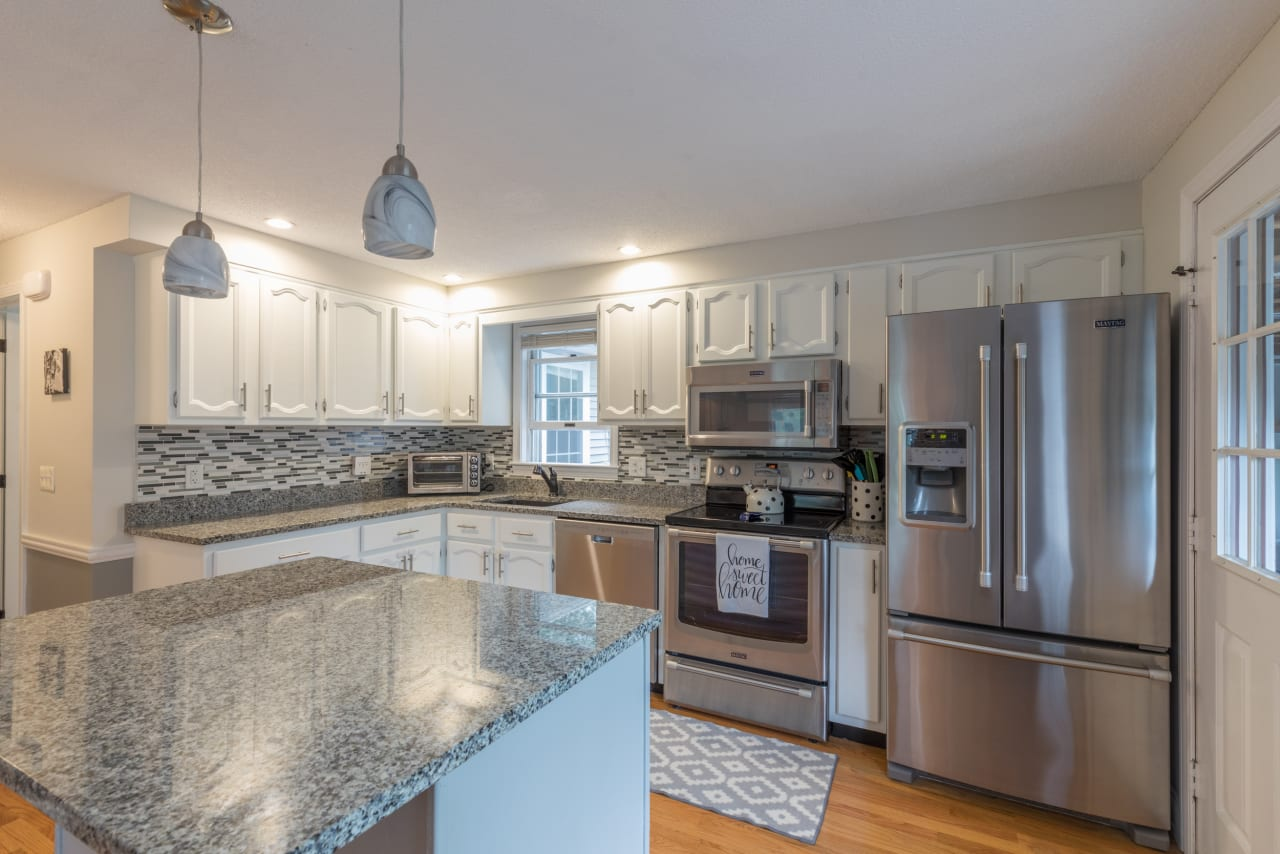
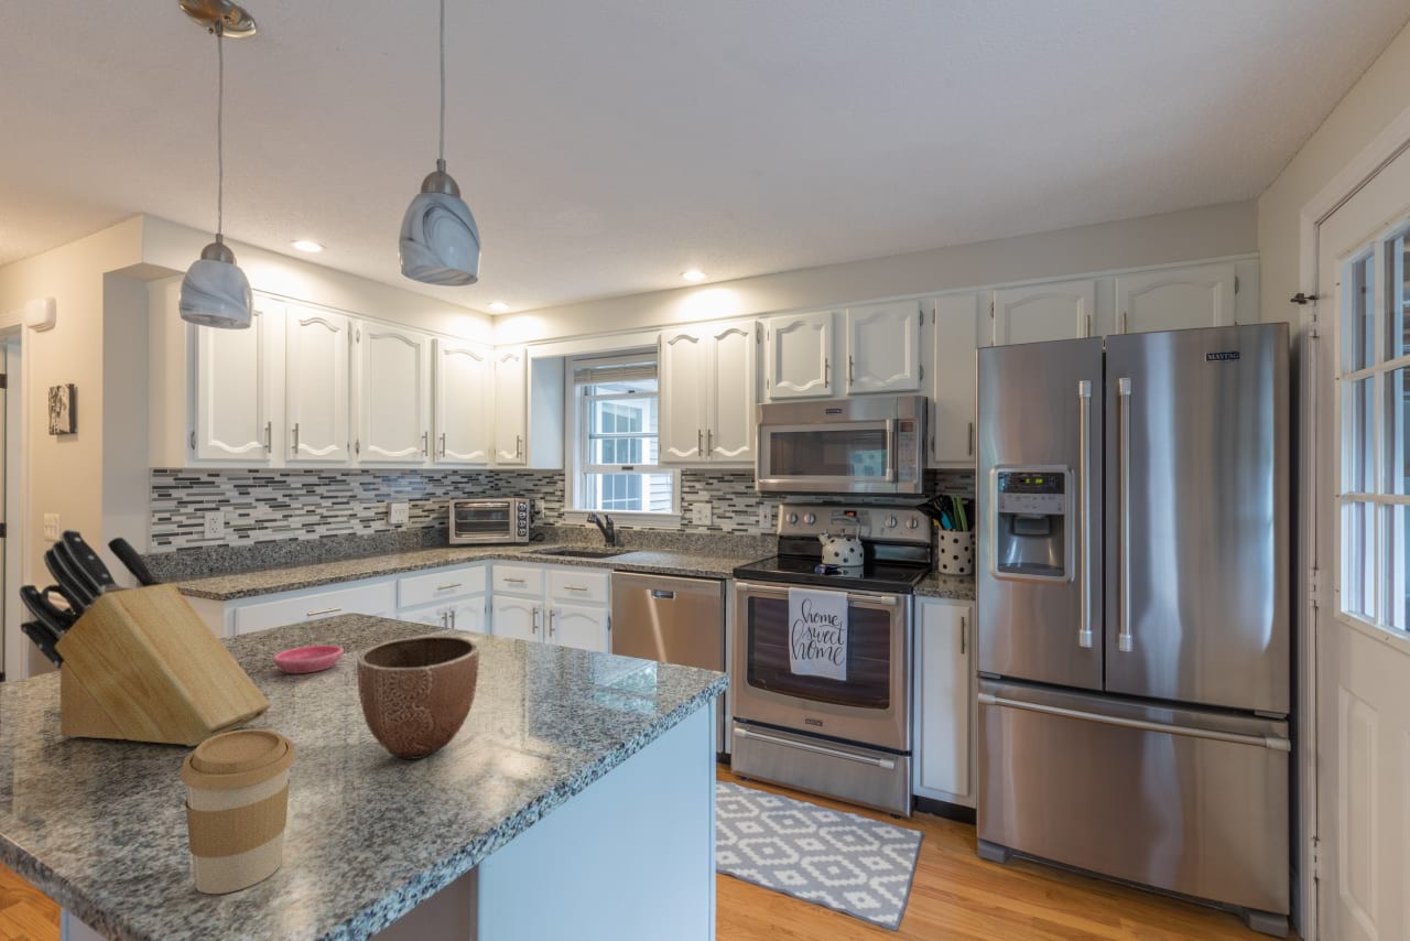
+ knife block [18,528,272,747]
+ saucer [272,645,345,674]
+ coffee cup [178,728,296,895]
+ decorative bowl [356,635,480,760]
